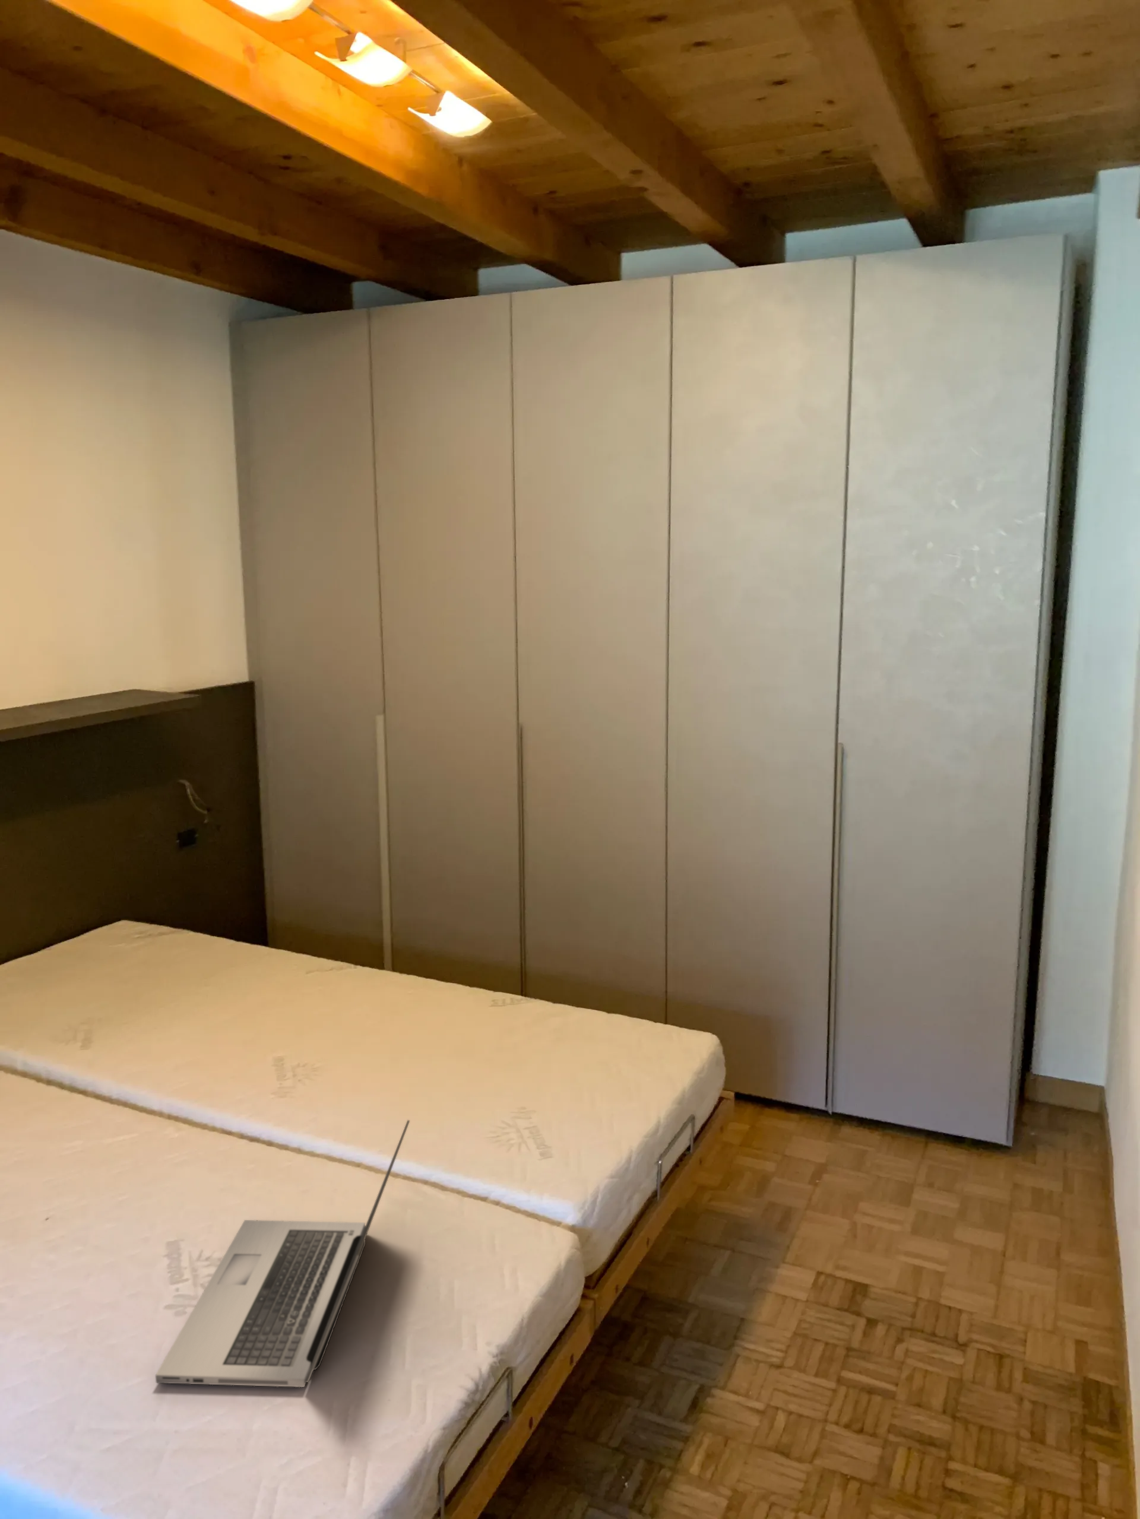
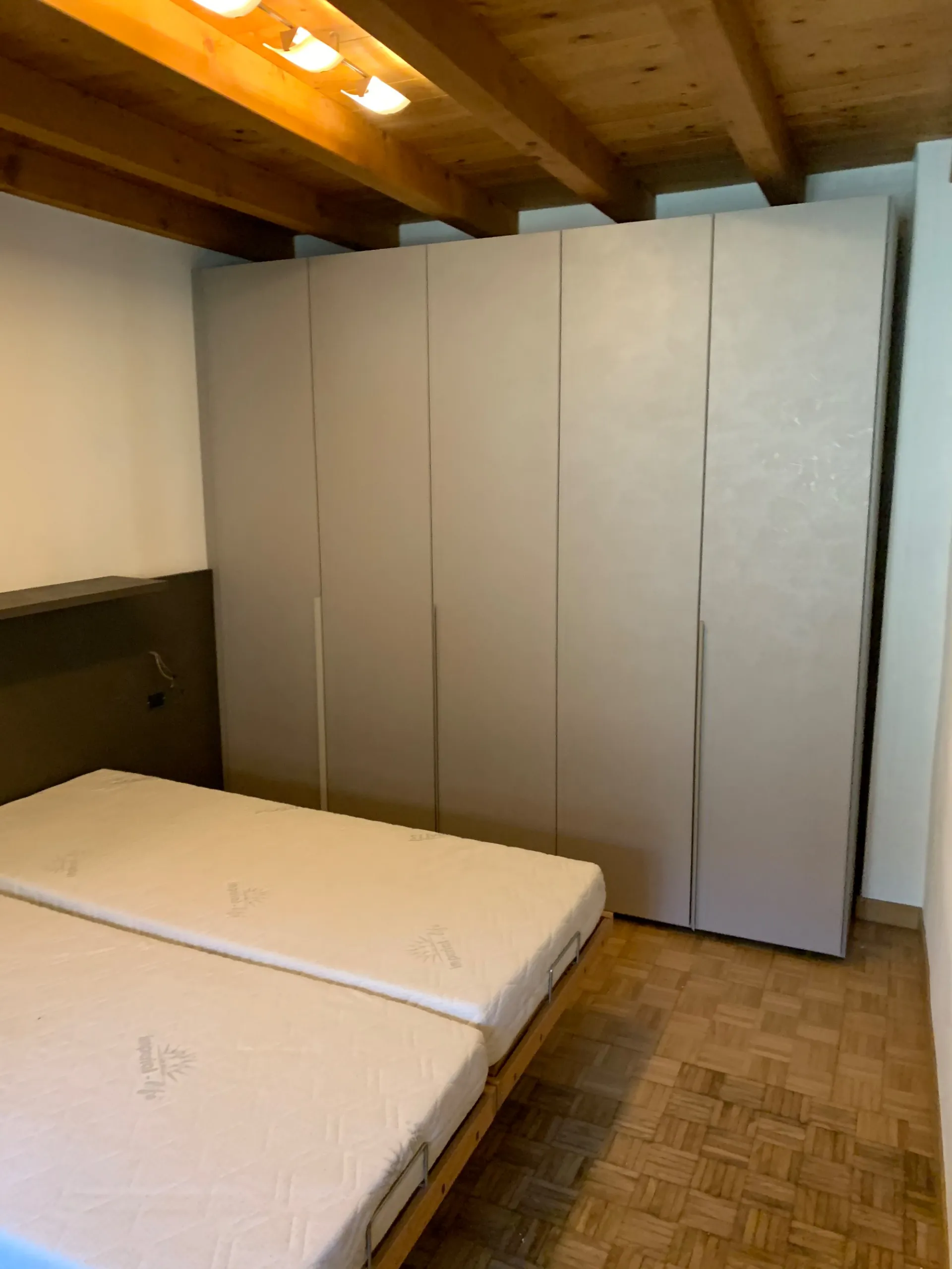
- laptop [154,1119,411,1387]
